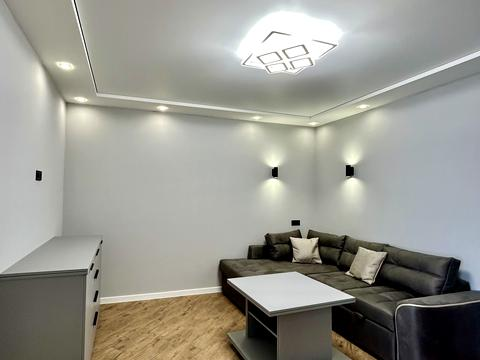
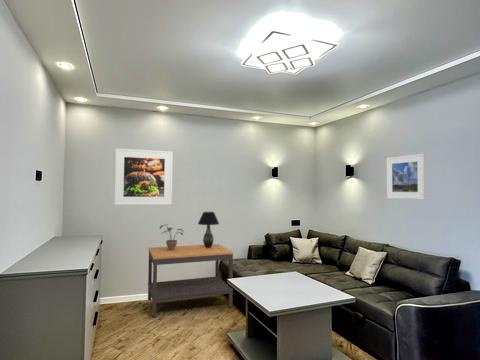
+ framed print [113,147,174,206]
+ potted plant [159,223,185,251]
+ table lamp [197,211,220,248]
+ side table [147,243,234,318]
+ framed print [386,153,426,200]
